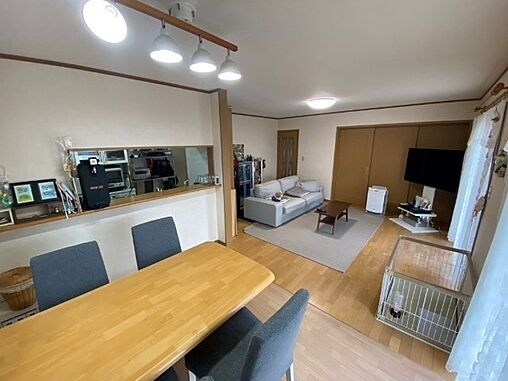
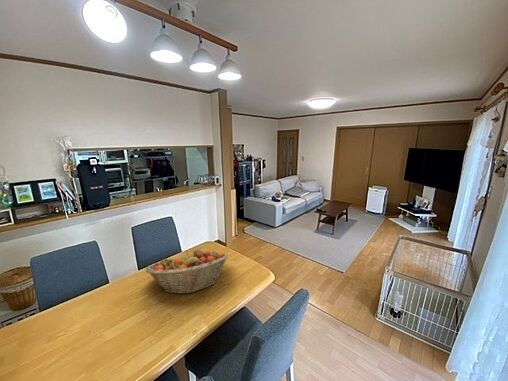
+ fruit basket [144,248,229,295]
